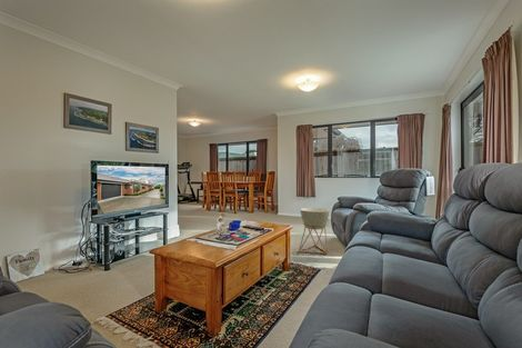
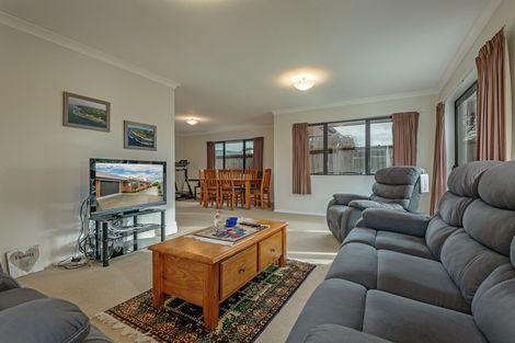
- planter [298,207,331,255]
